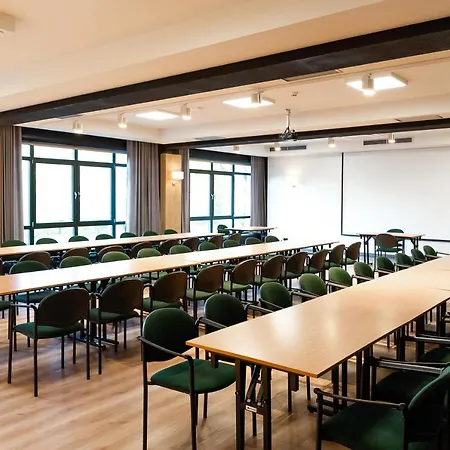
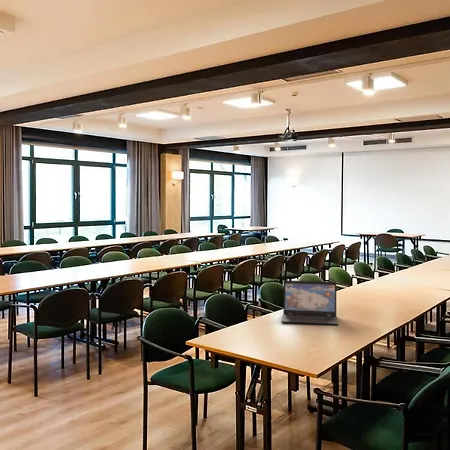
+ laptop [280,279,339,326]
